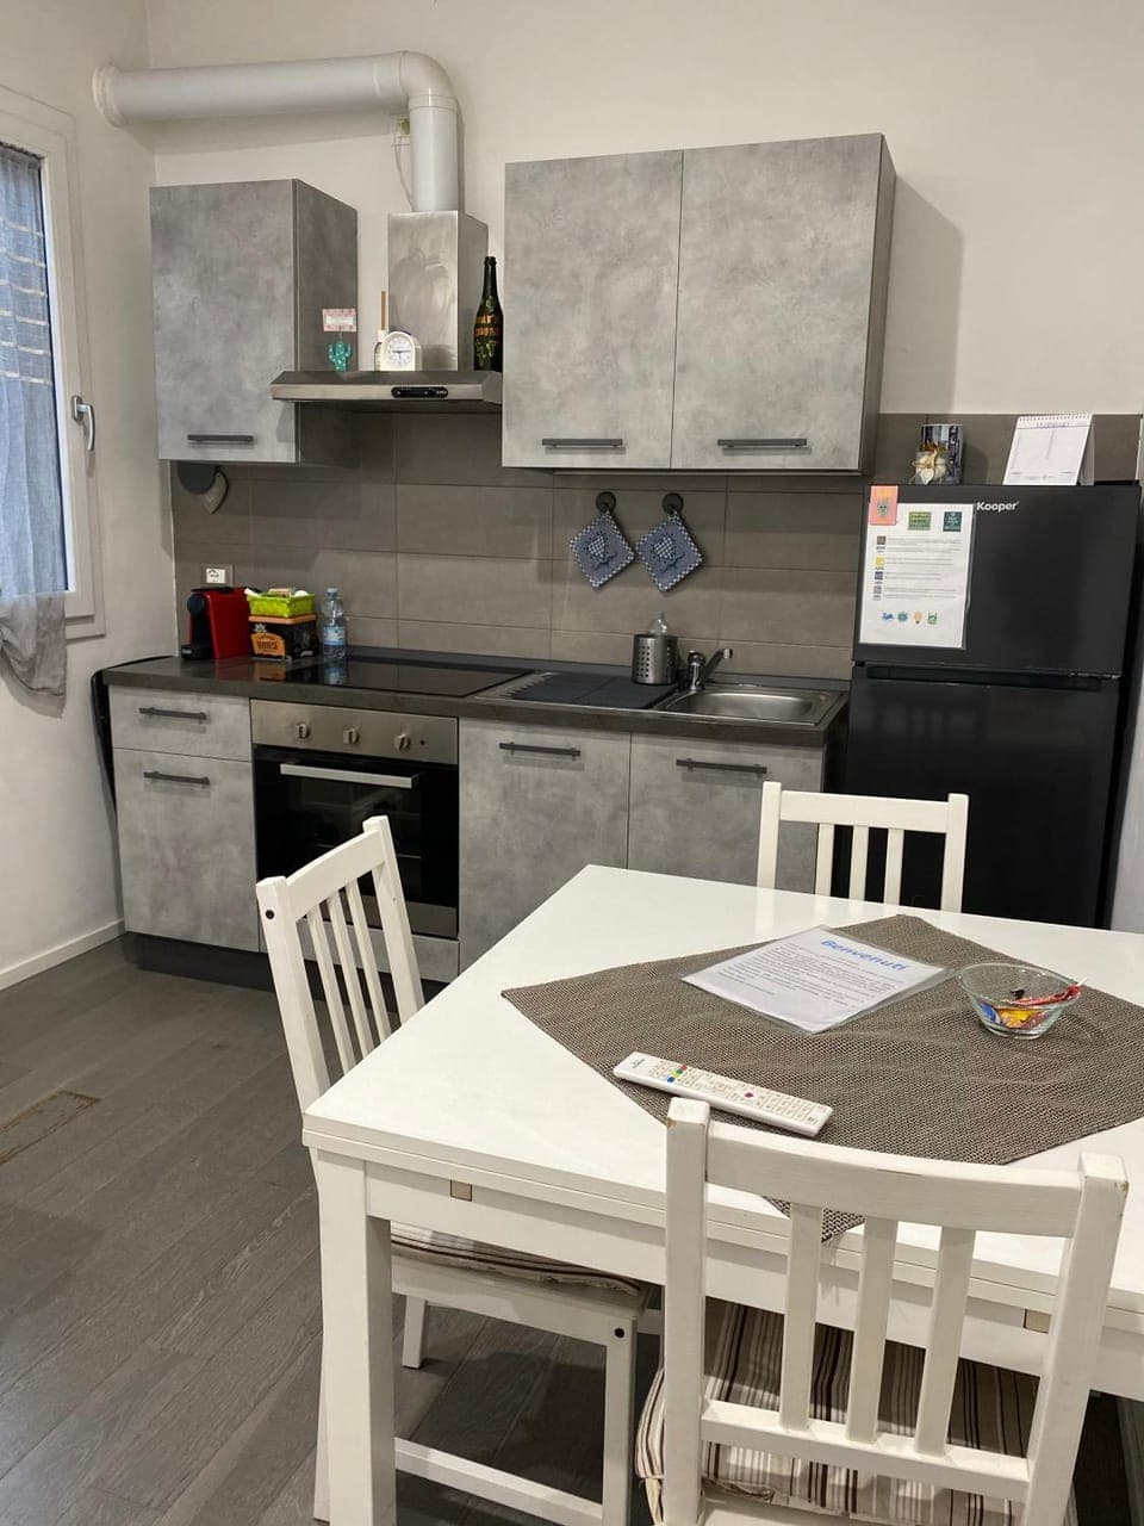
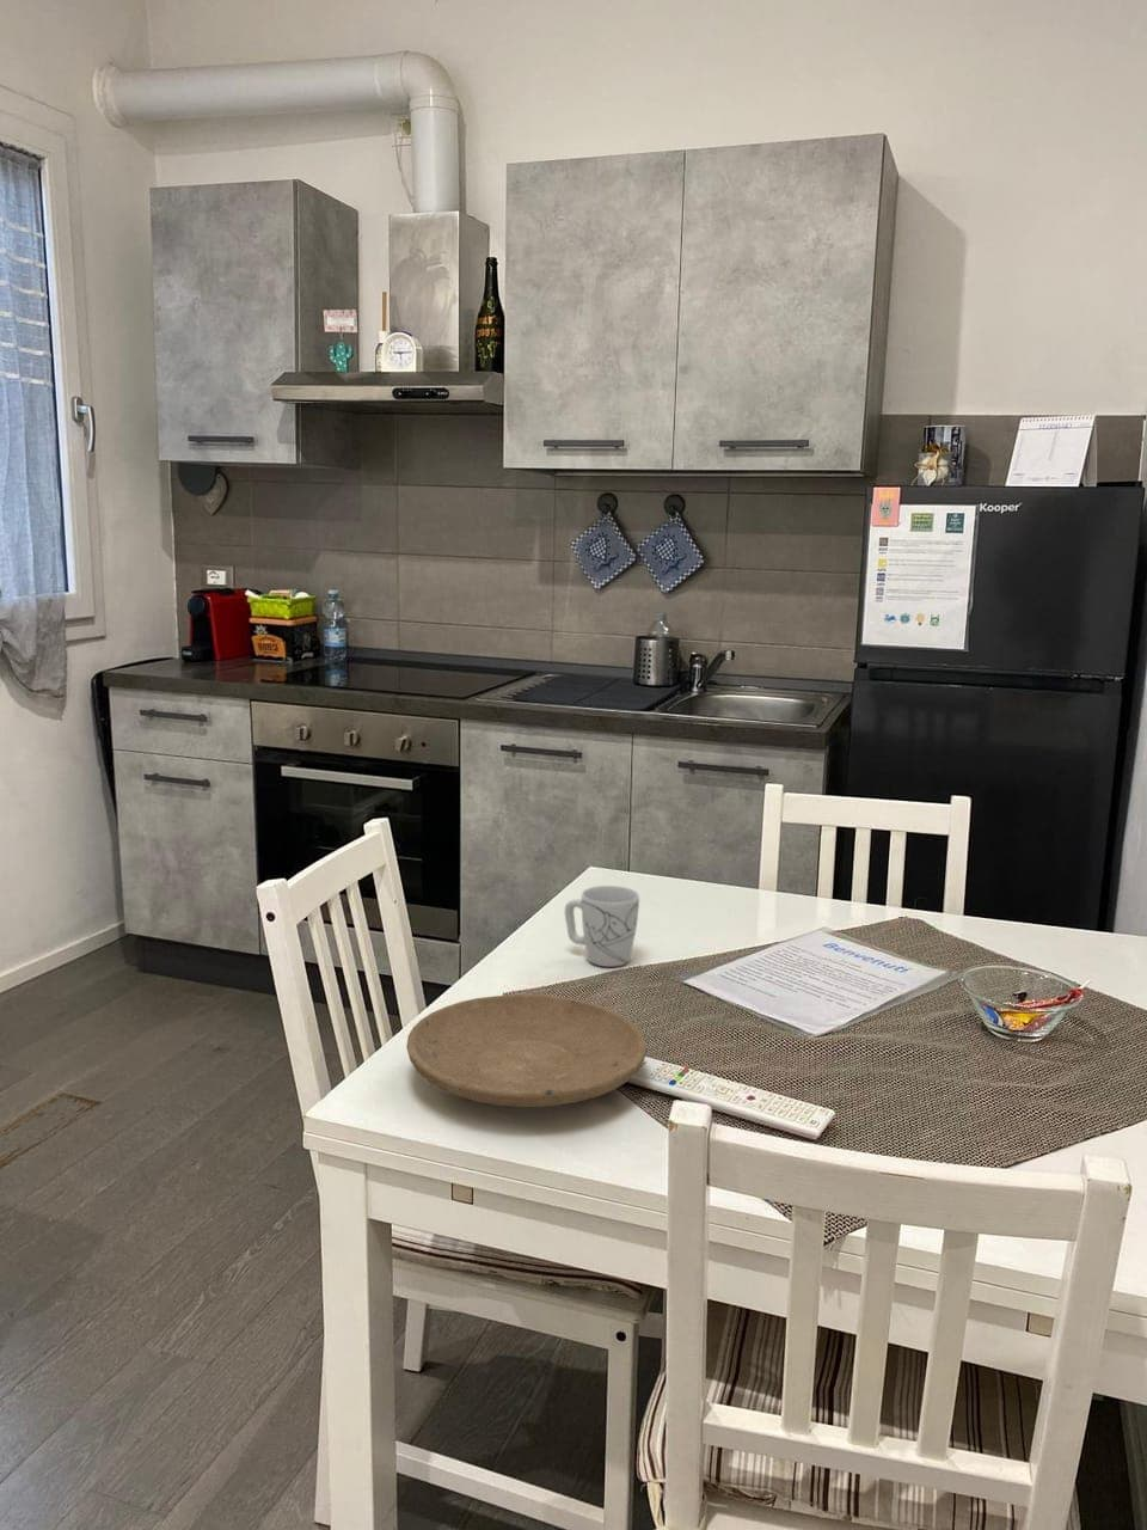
+ mug [564,884,641,969]
+ plate [405,994,647,1108]
